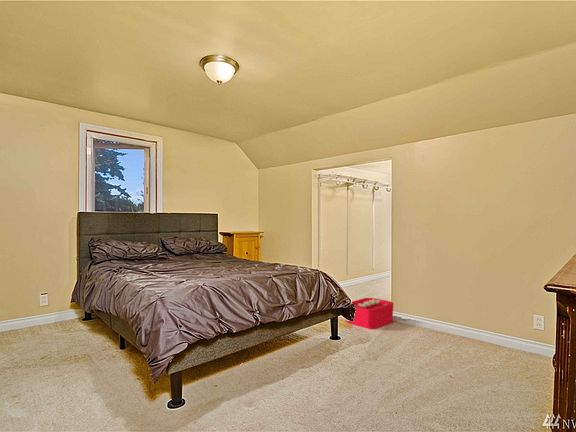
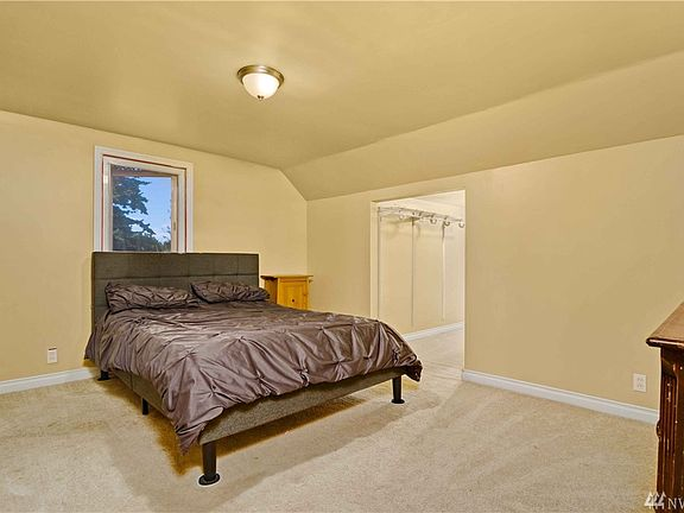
- storage bin [345,297,407,330]
